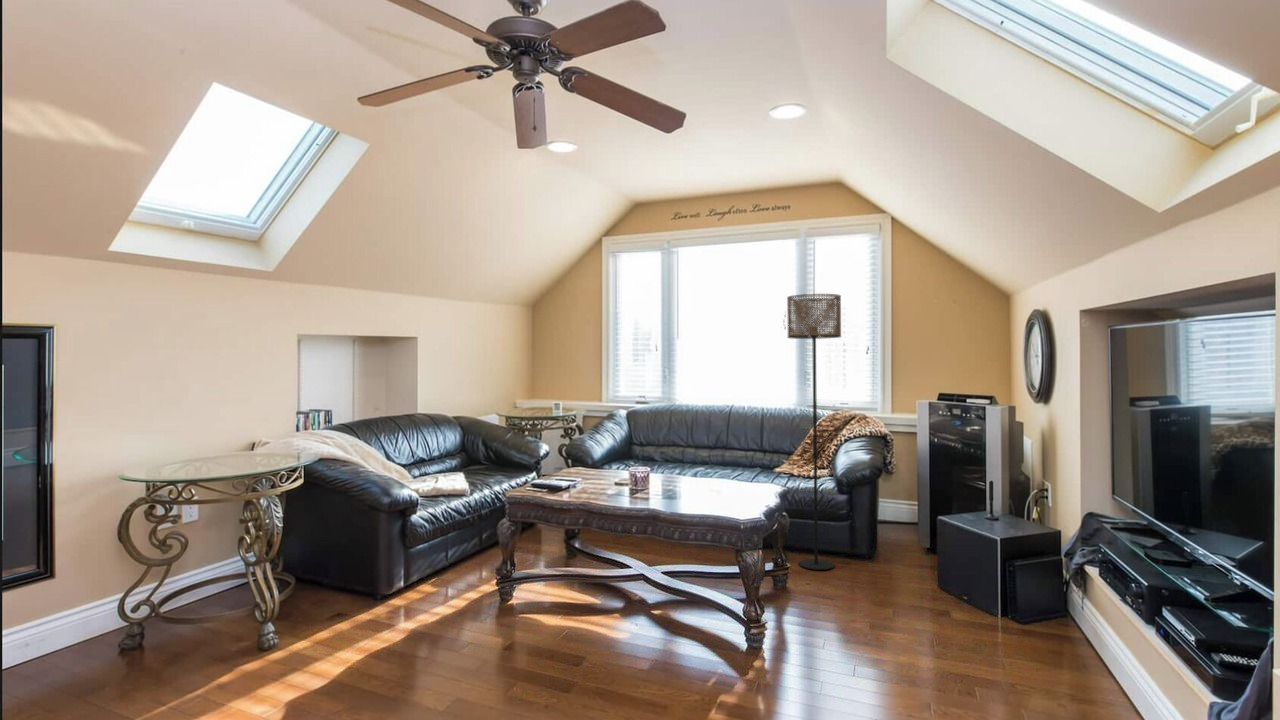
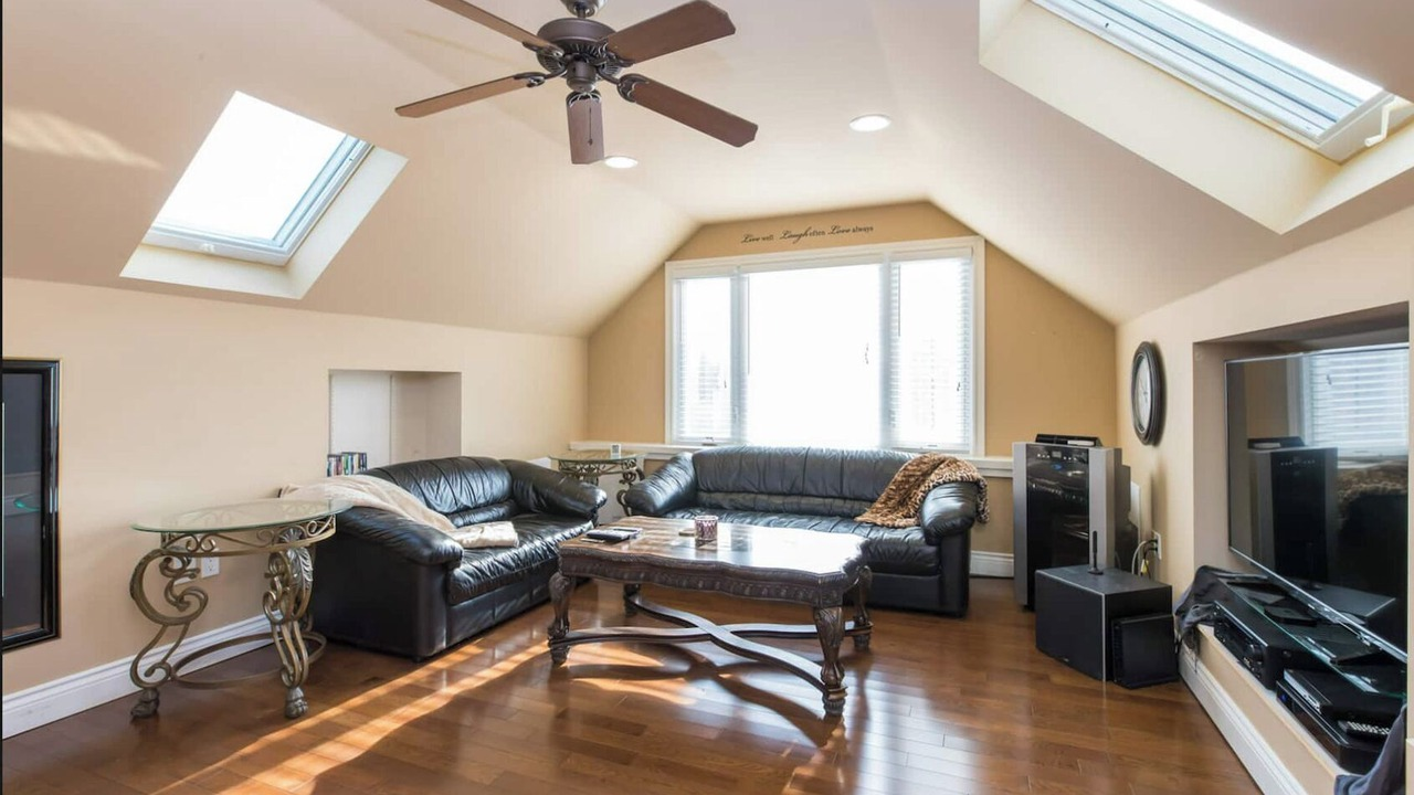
- floor lamp [786,293,842,571]
